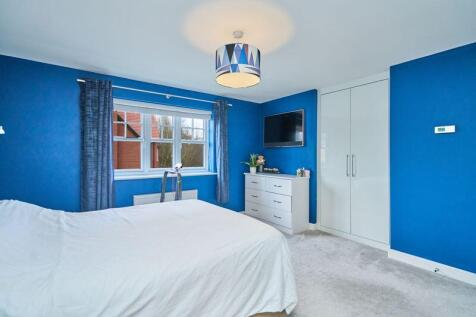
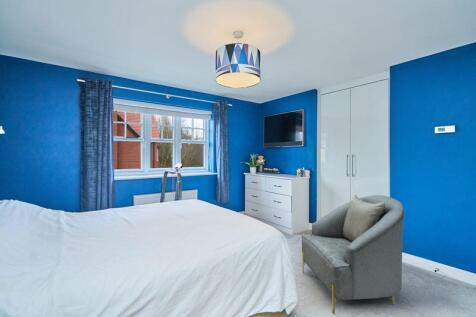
+ armchair [301,194,405,316]
